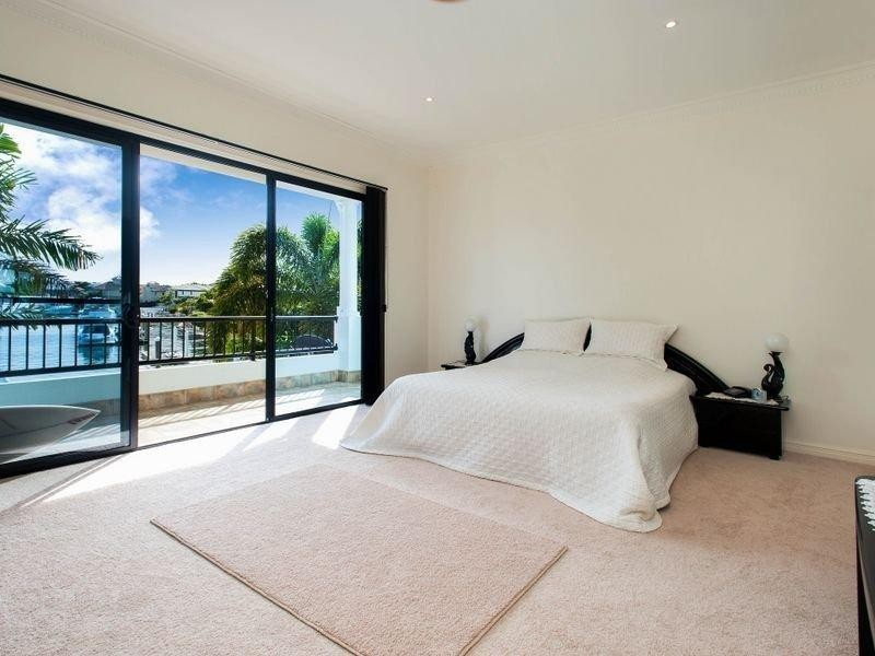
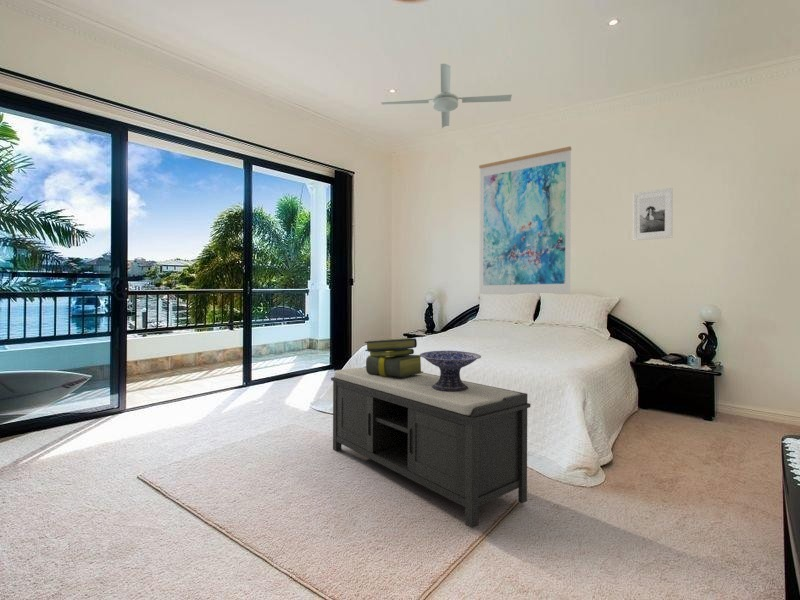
+ ceiling fan [380,63,513,129]
+ decorative bowl [419,350,482,392]
+ stack of books [364,337,424,377]
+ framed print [632,187,674,242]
+ bench [330,365,532,529]
+ wall art [478,146,572,300]
